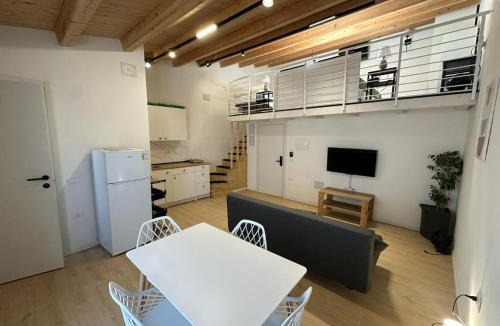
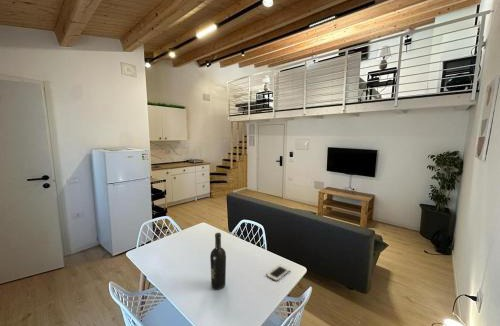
+ cell phone [266,264,291,282]
+ wine bottle [209,232,227,291]
